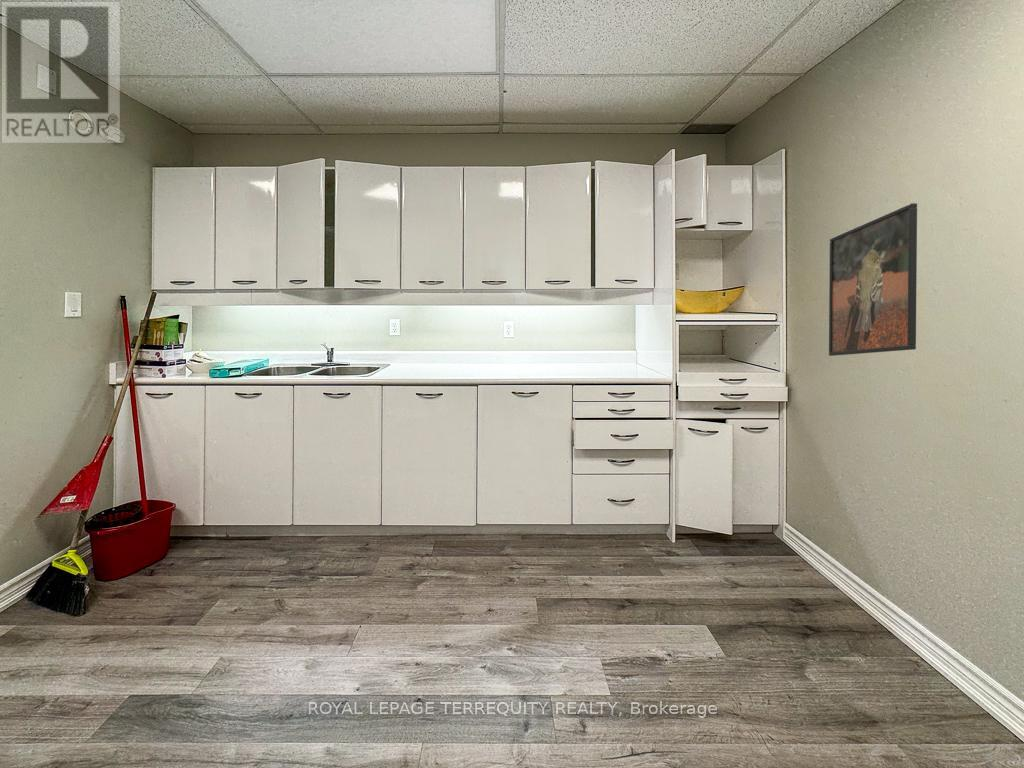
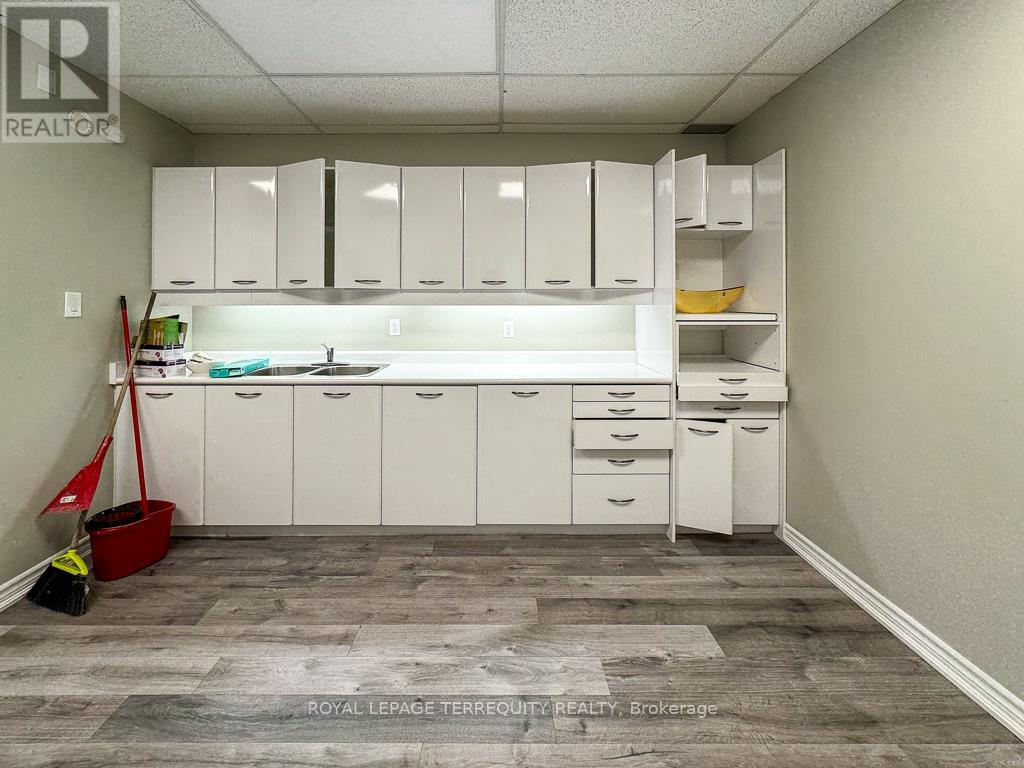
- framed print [828,202,918,357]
